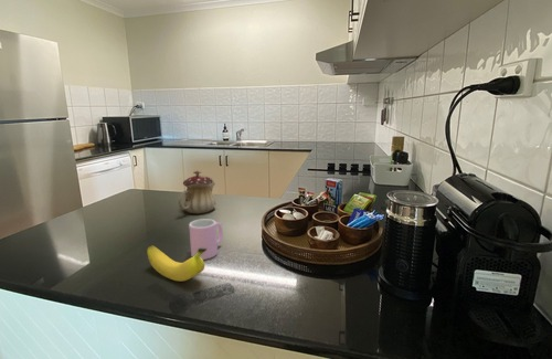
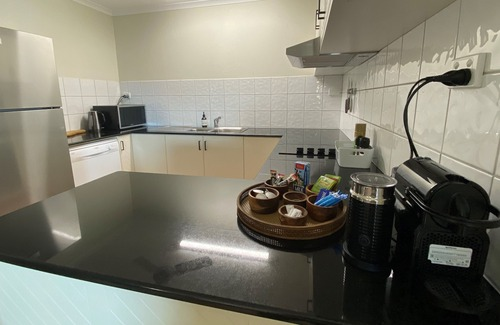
- teapot [178,170,216,214]
- cup [188,218,224,261]
- banana [146,244,208,283]
